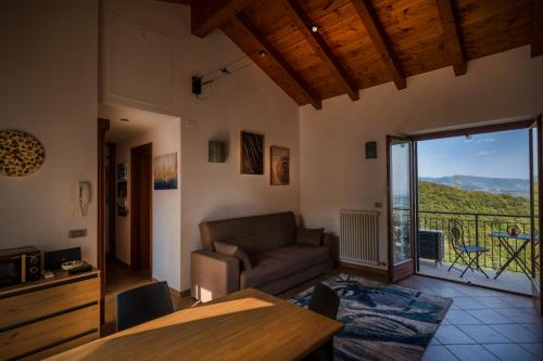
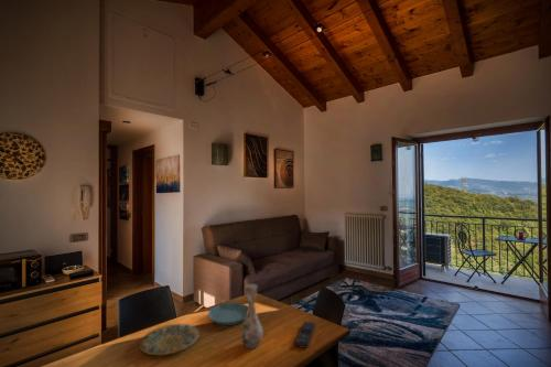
+ plate [138,323,199,356]
+ remote control [293,321,317,349]
+ saucer [207,302,248,326]
+ vase [239,283,263,349]
